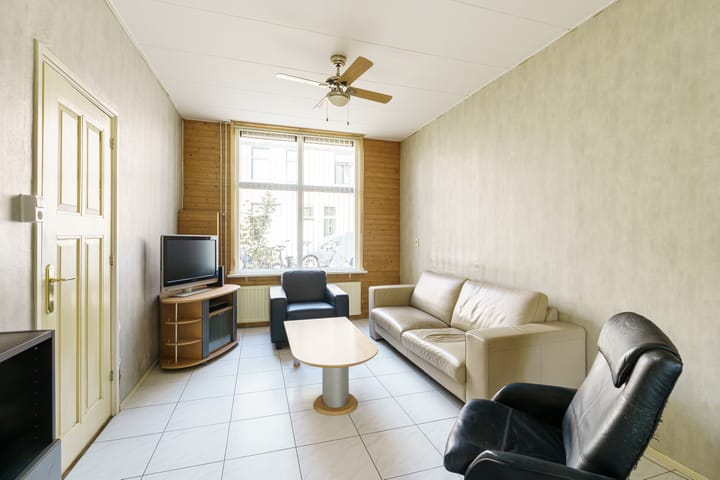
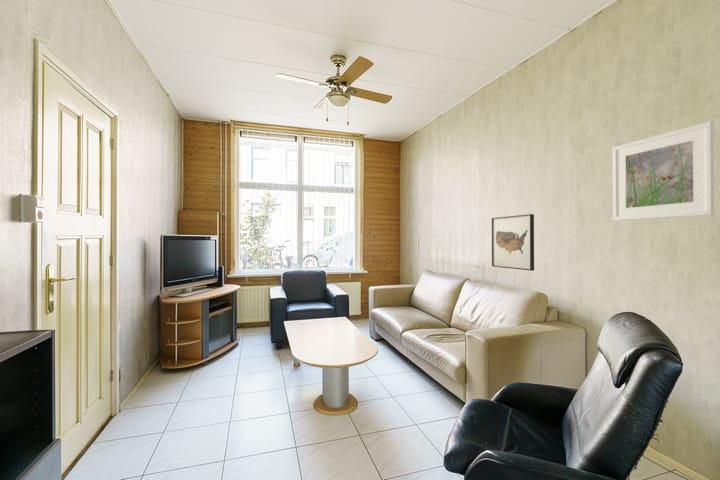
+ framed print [612,120,715,222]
+ wall art [491,213,535,272]
